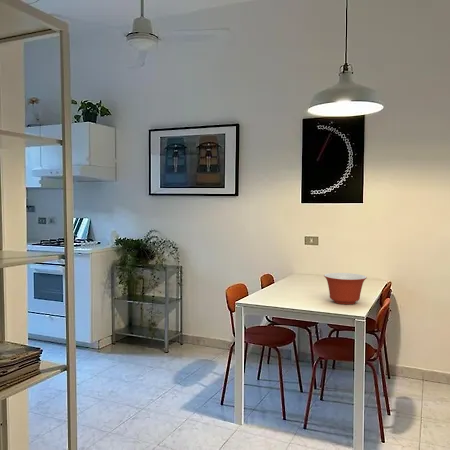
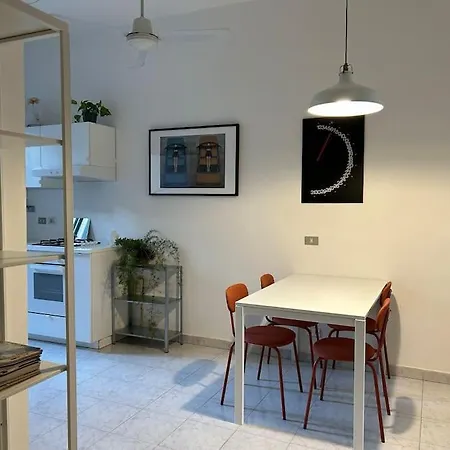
- mixing bowl [323,272,368,305]
